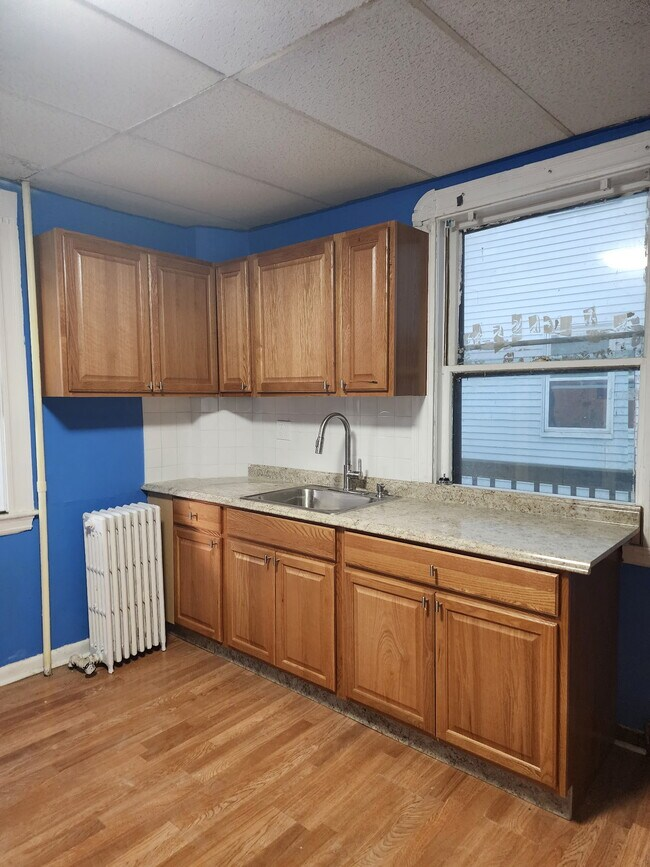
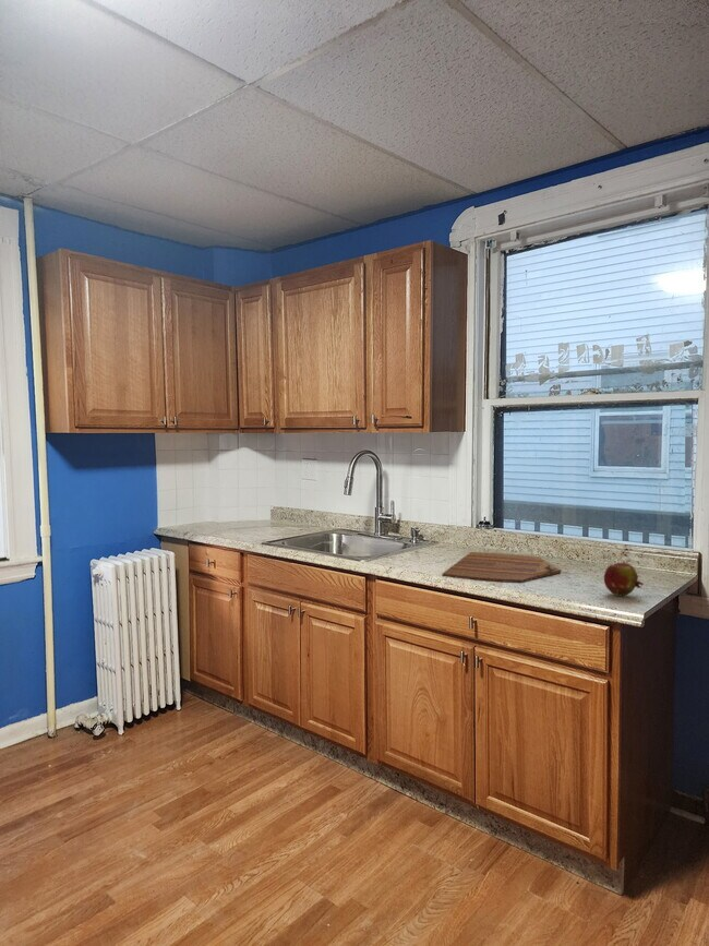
+ fruit [603,562,645,597]
+ cutting board [442,551,563,584]
